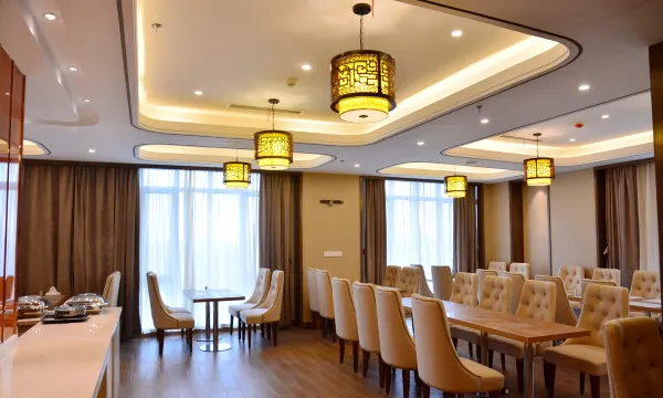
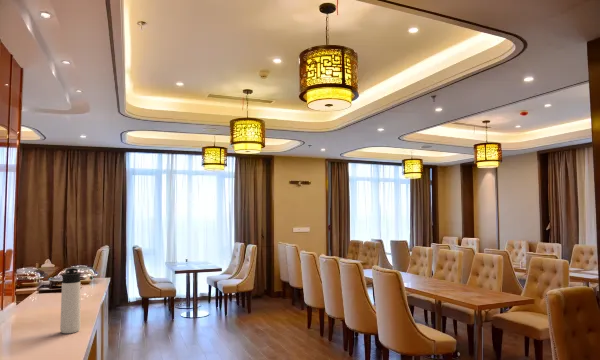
+ thermos bottle [59,267,81,334]
